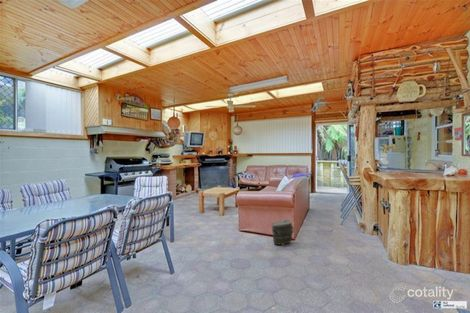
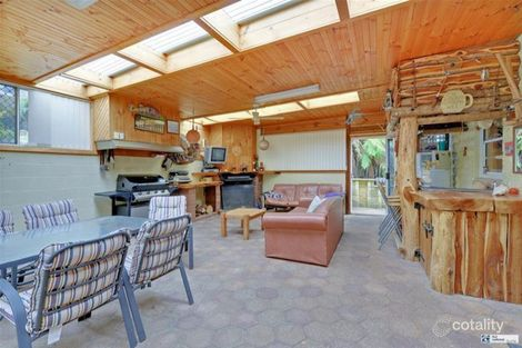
- bag [271,219,295,246]
